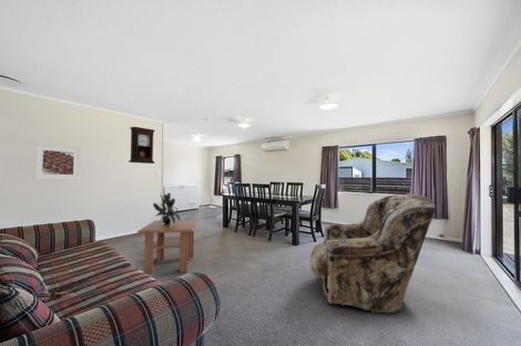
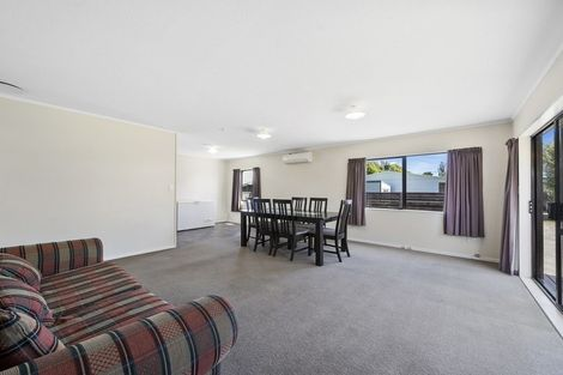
- pendulum clock [127,126,156,165]
- coffee table [136,219,201,274]
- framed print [33,143,82,181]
- armchair [309,192,437,314]
- potted plant [152,191,181,226]
